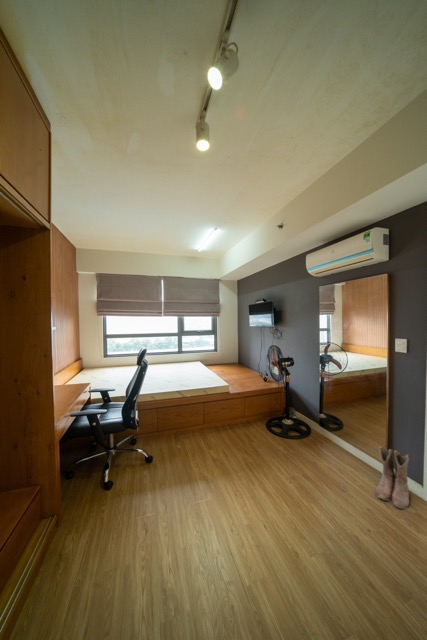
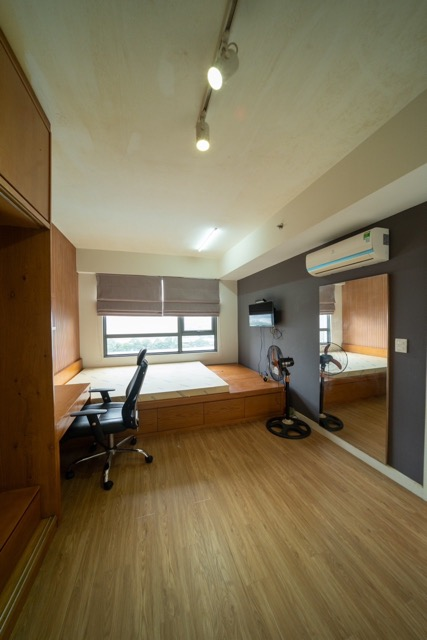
- boots [375,445,410,510]
